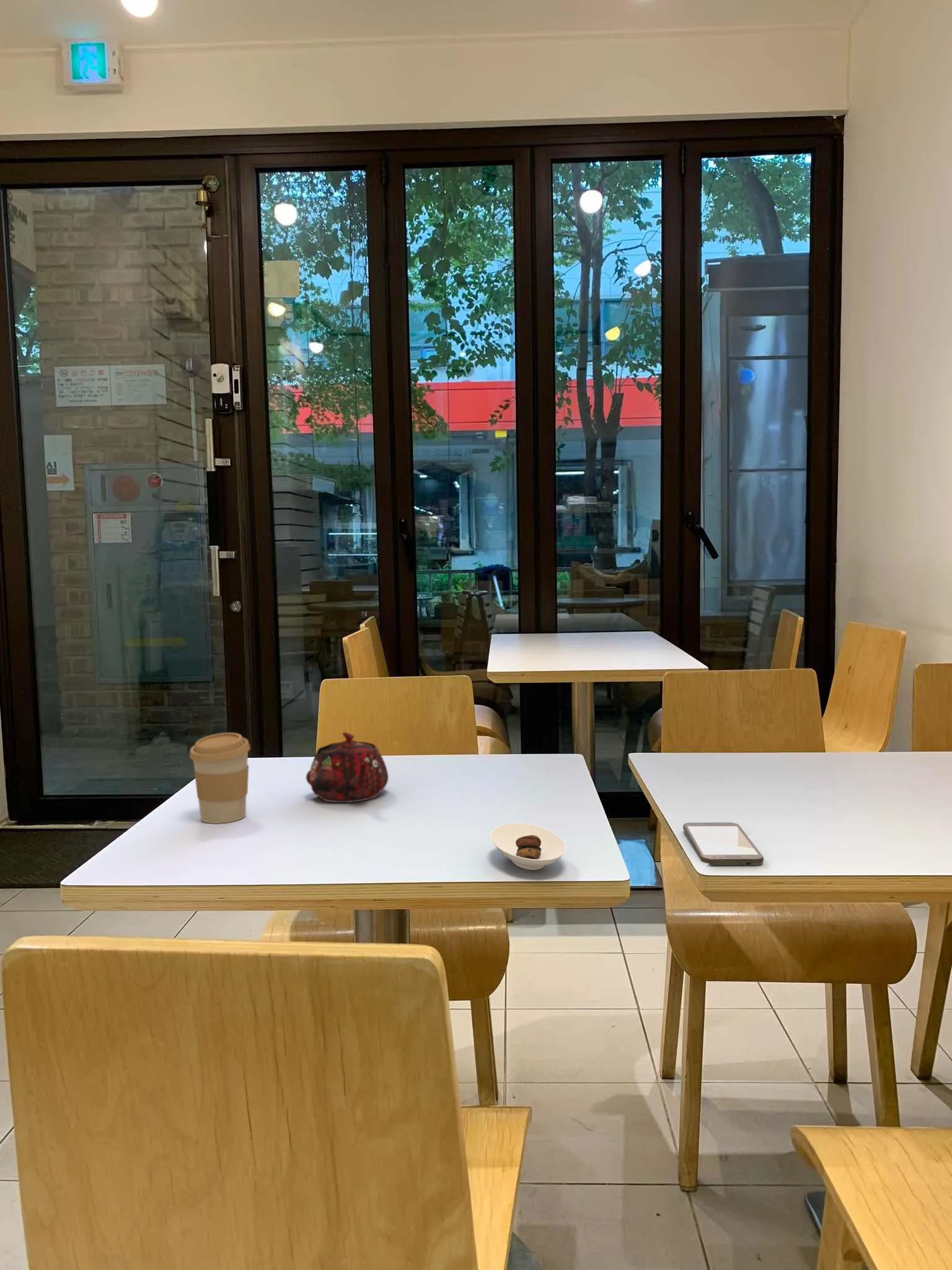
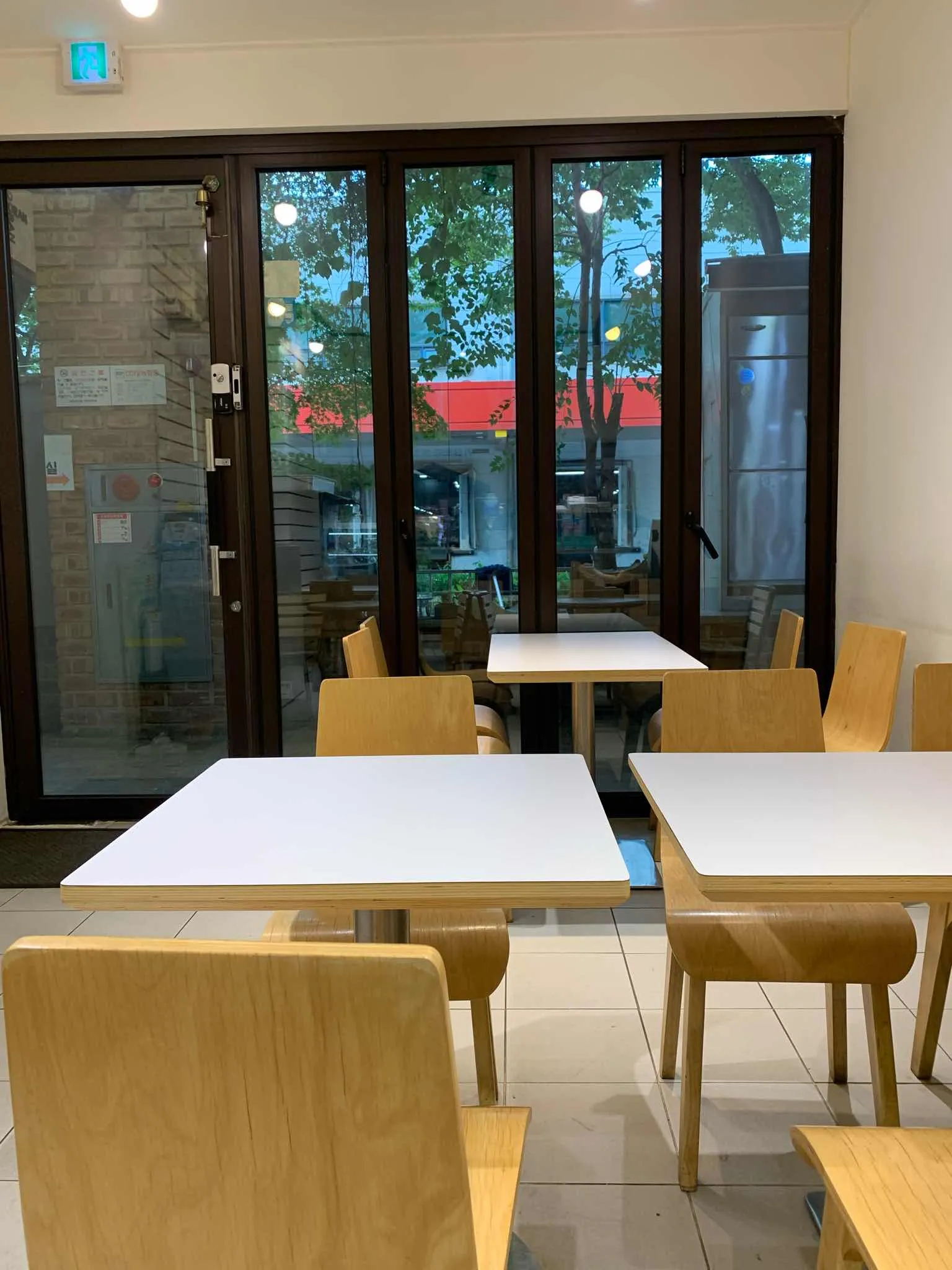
- saucer [490,822,567,871]
- smartphone [682,822,764,866]
- coffee cup [189,732,251,824]
- teapot [306,732,389,803]
